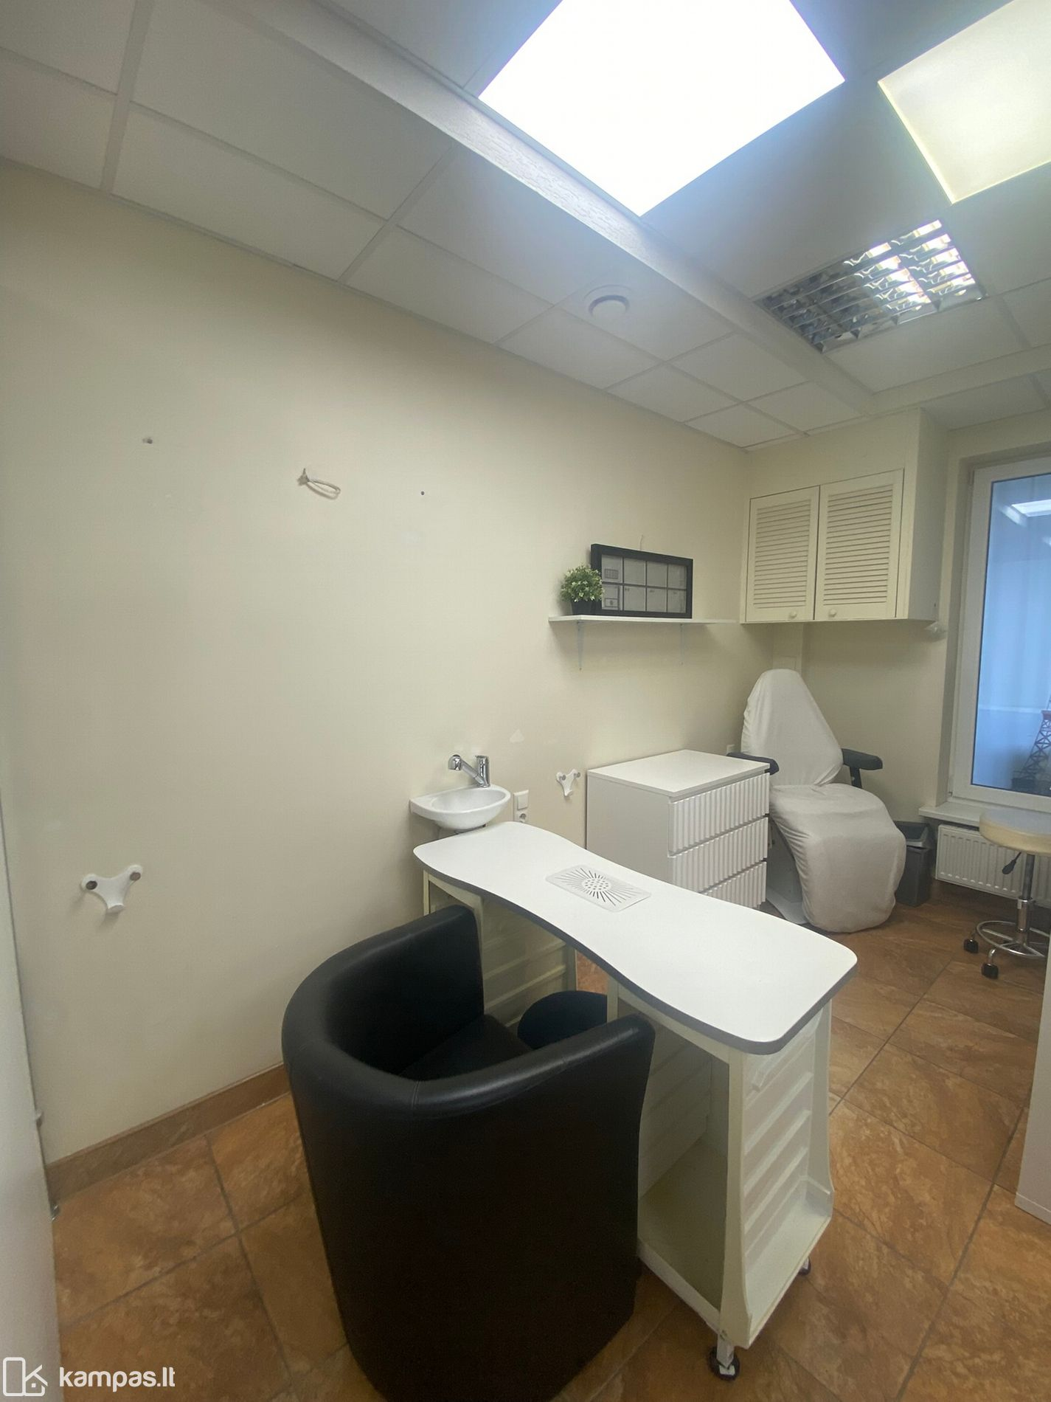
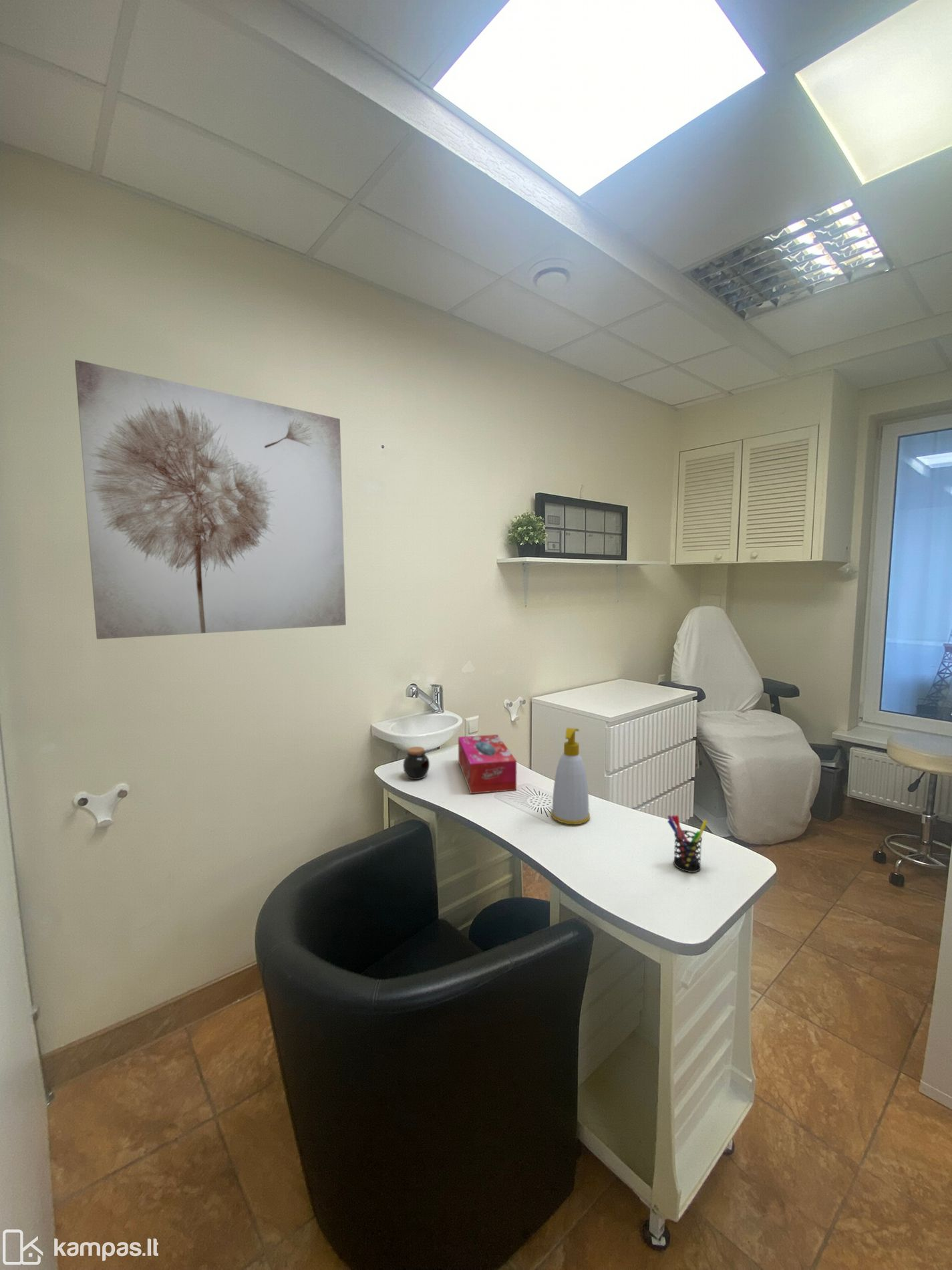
+ wall art [74,359,347,640]
+ soap bottle [550,727,591,825]
+ pen holder [667,815,708,873]
+ jar [402,746,430,780]
+ tissue box [458,734,517,794]
